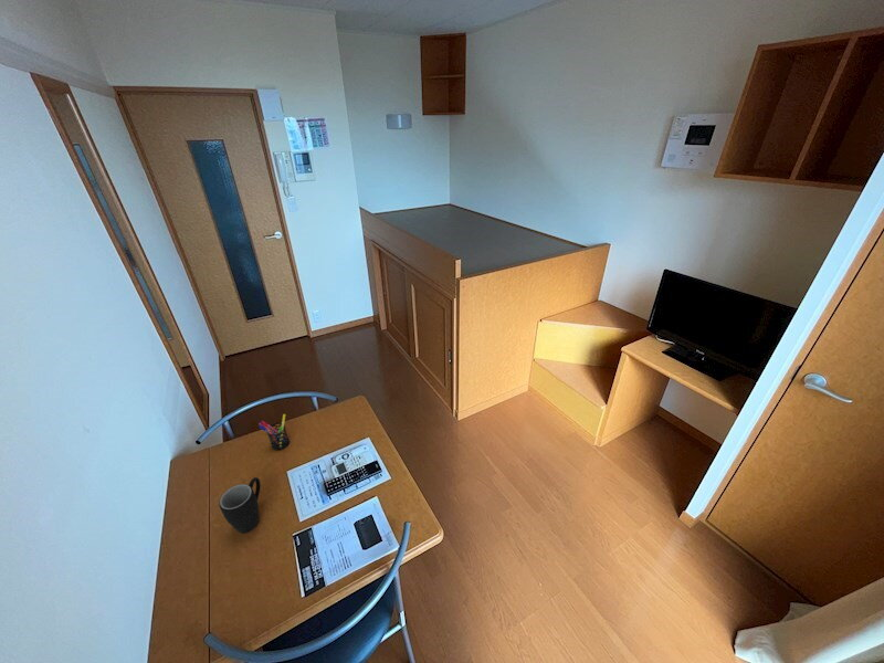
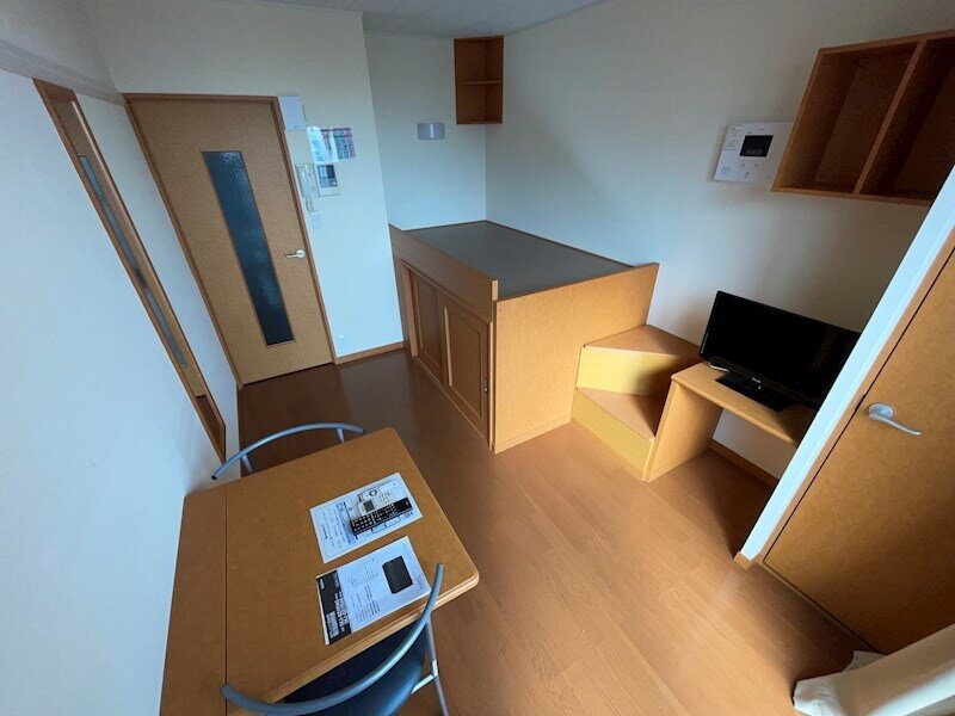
- mug [218,476,262,534]
- pen holder [257,413,291,451]
